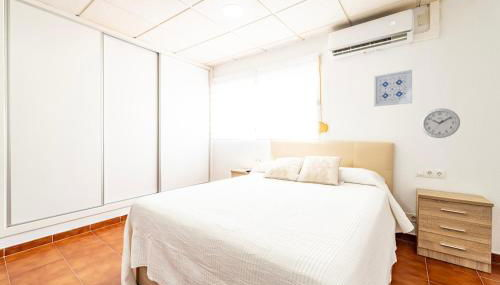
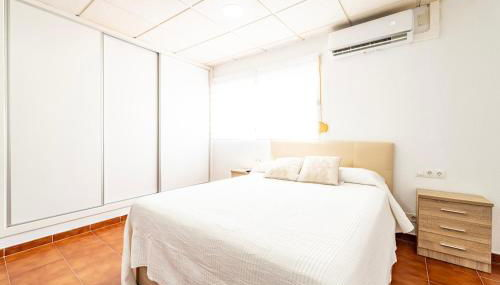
- wall art [373,69,413,107]
- wall clock [420,108,461,139]
